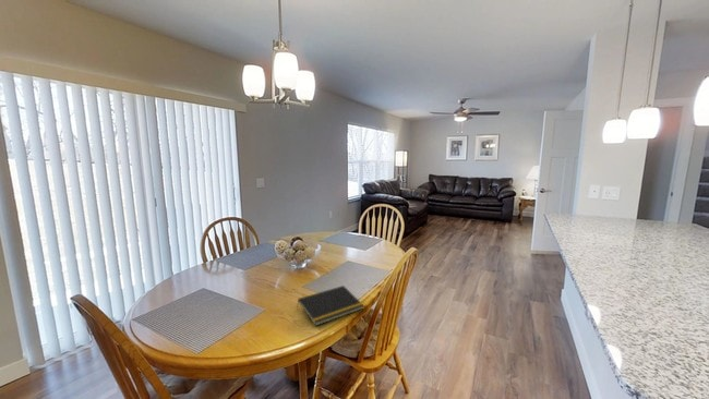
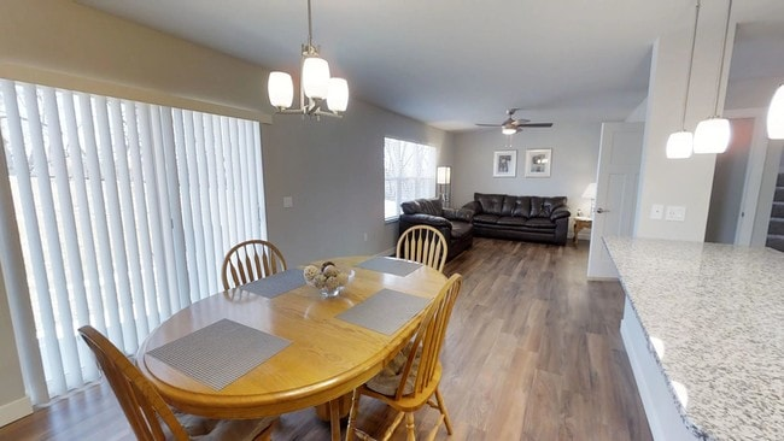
- notepad [296,285,365,327]
